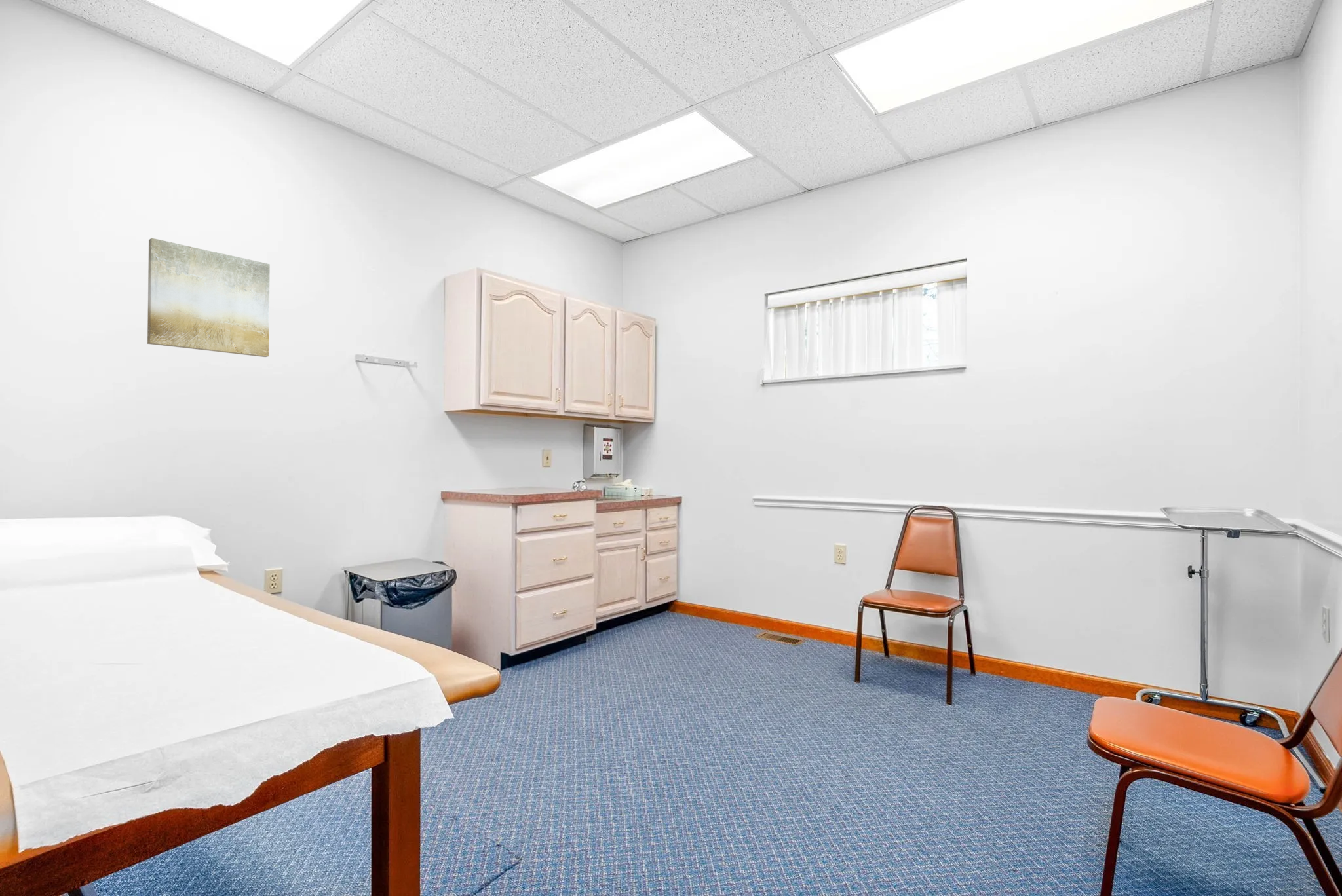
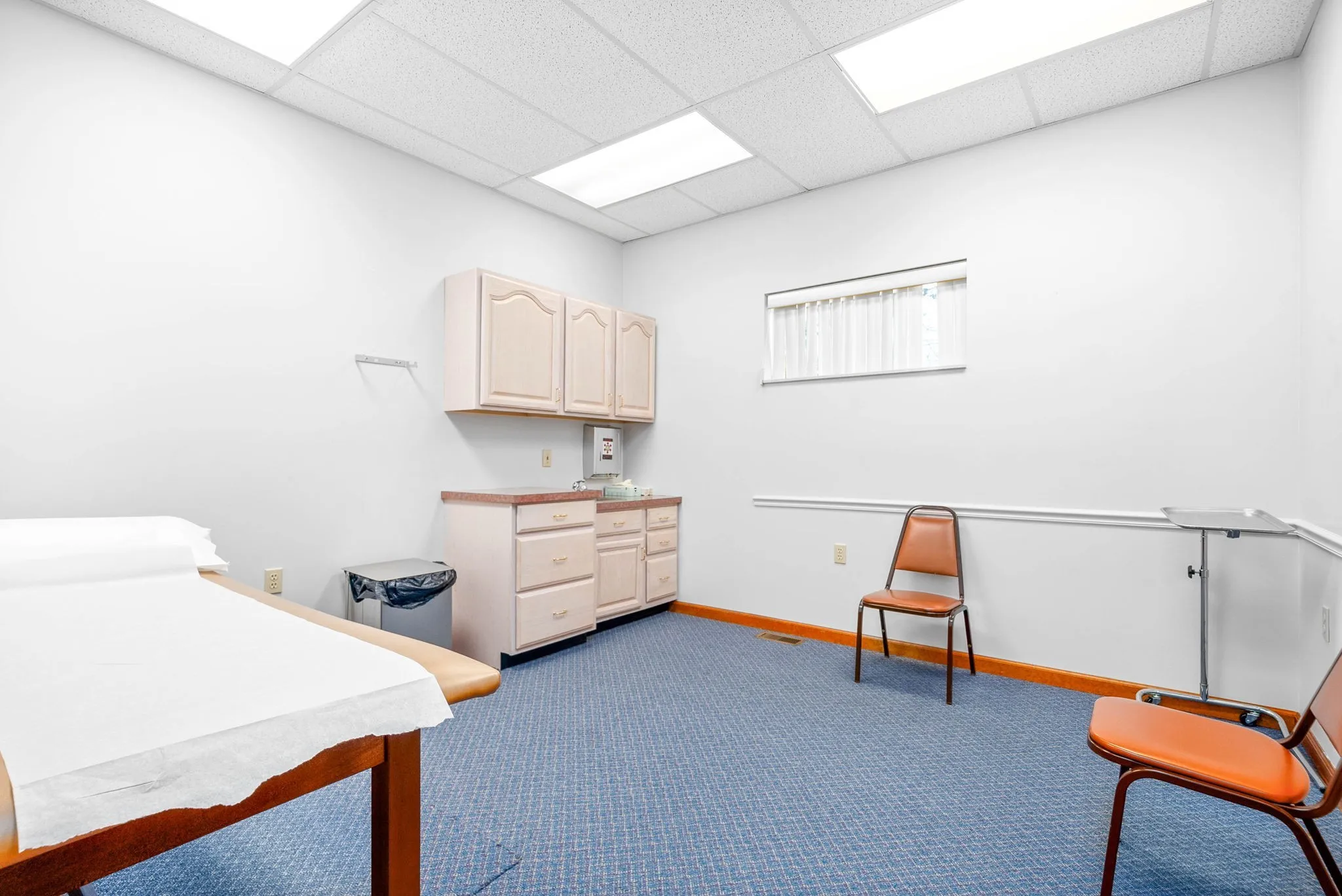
- wall art [147,237,271,358]
